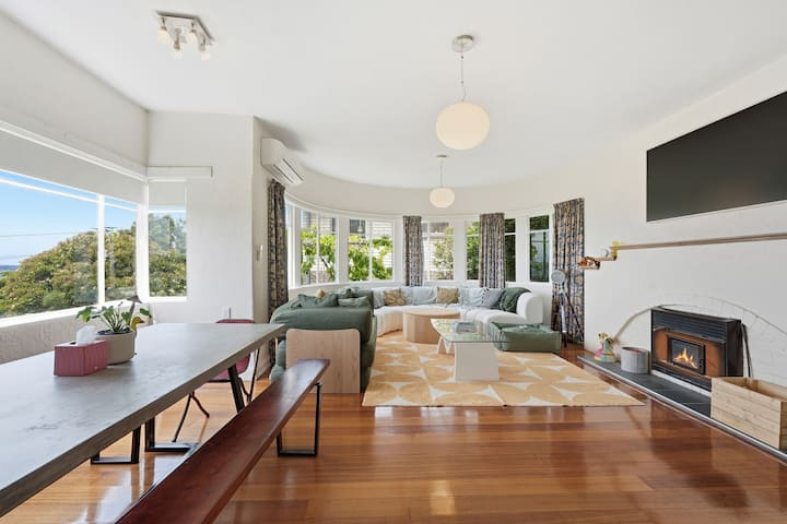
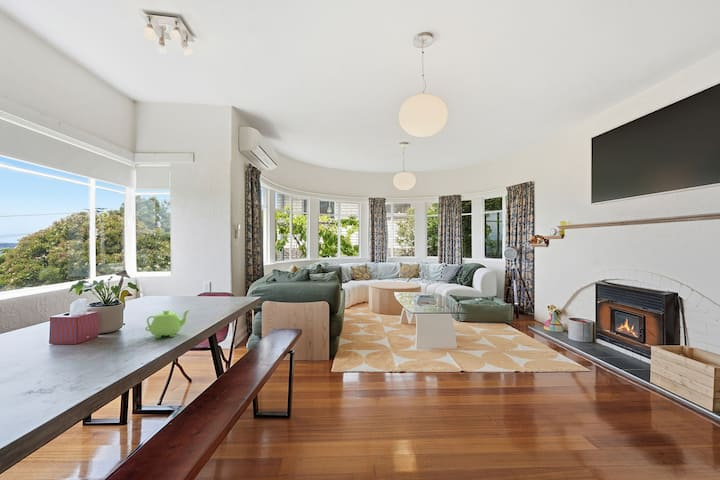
+ teapot [144,309,191,339]
